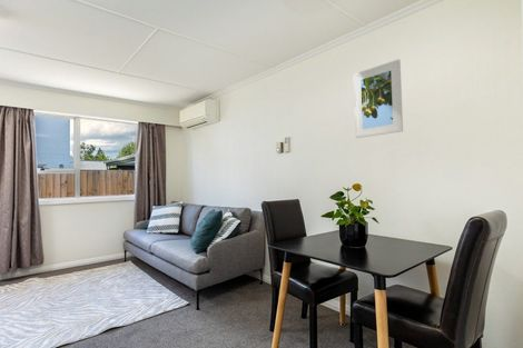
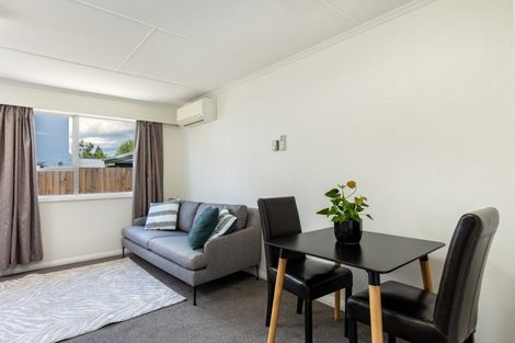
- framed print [352,58,404,139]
